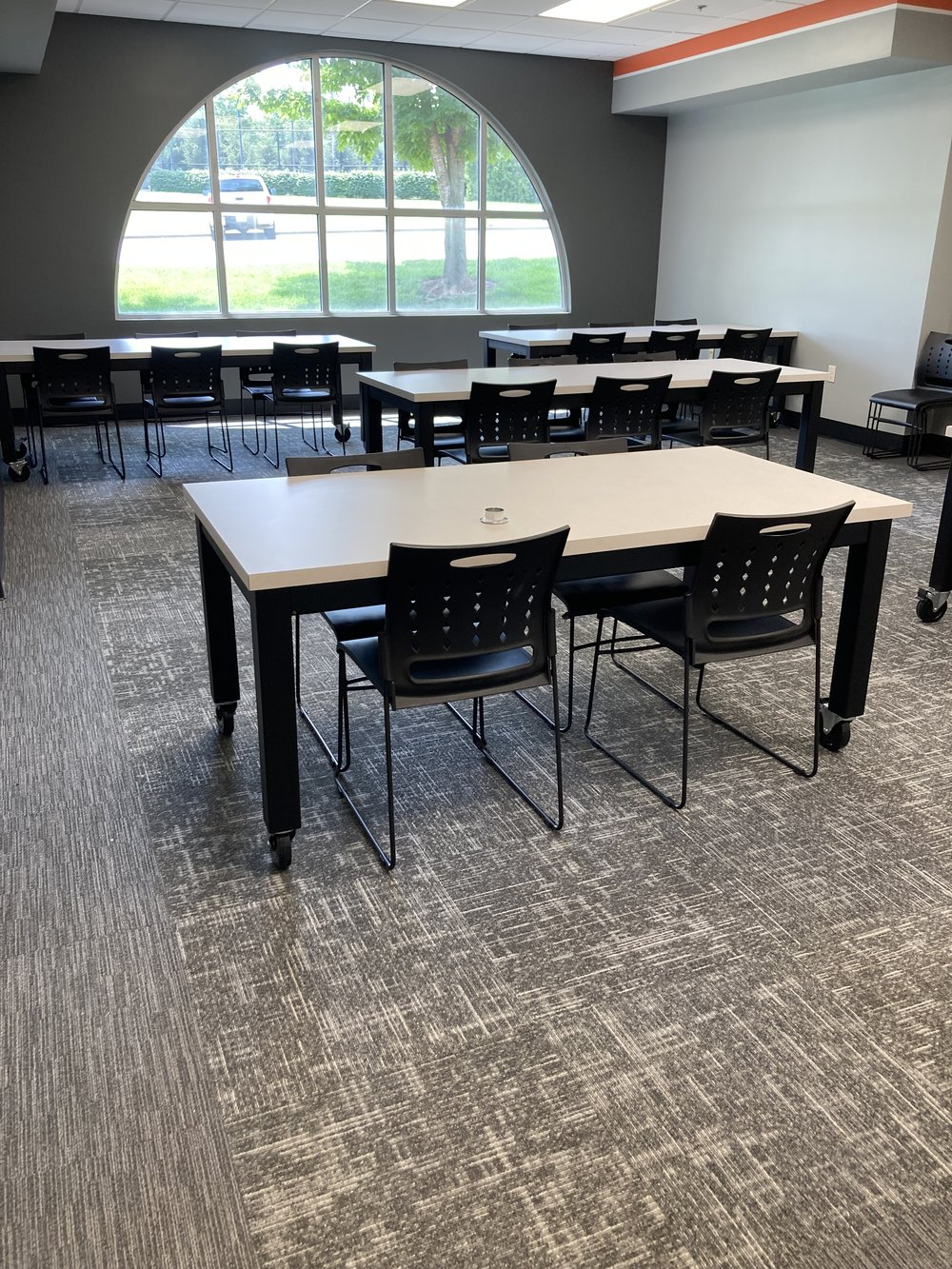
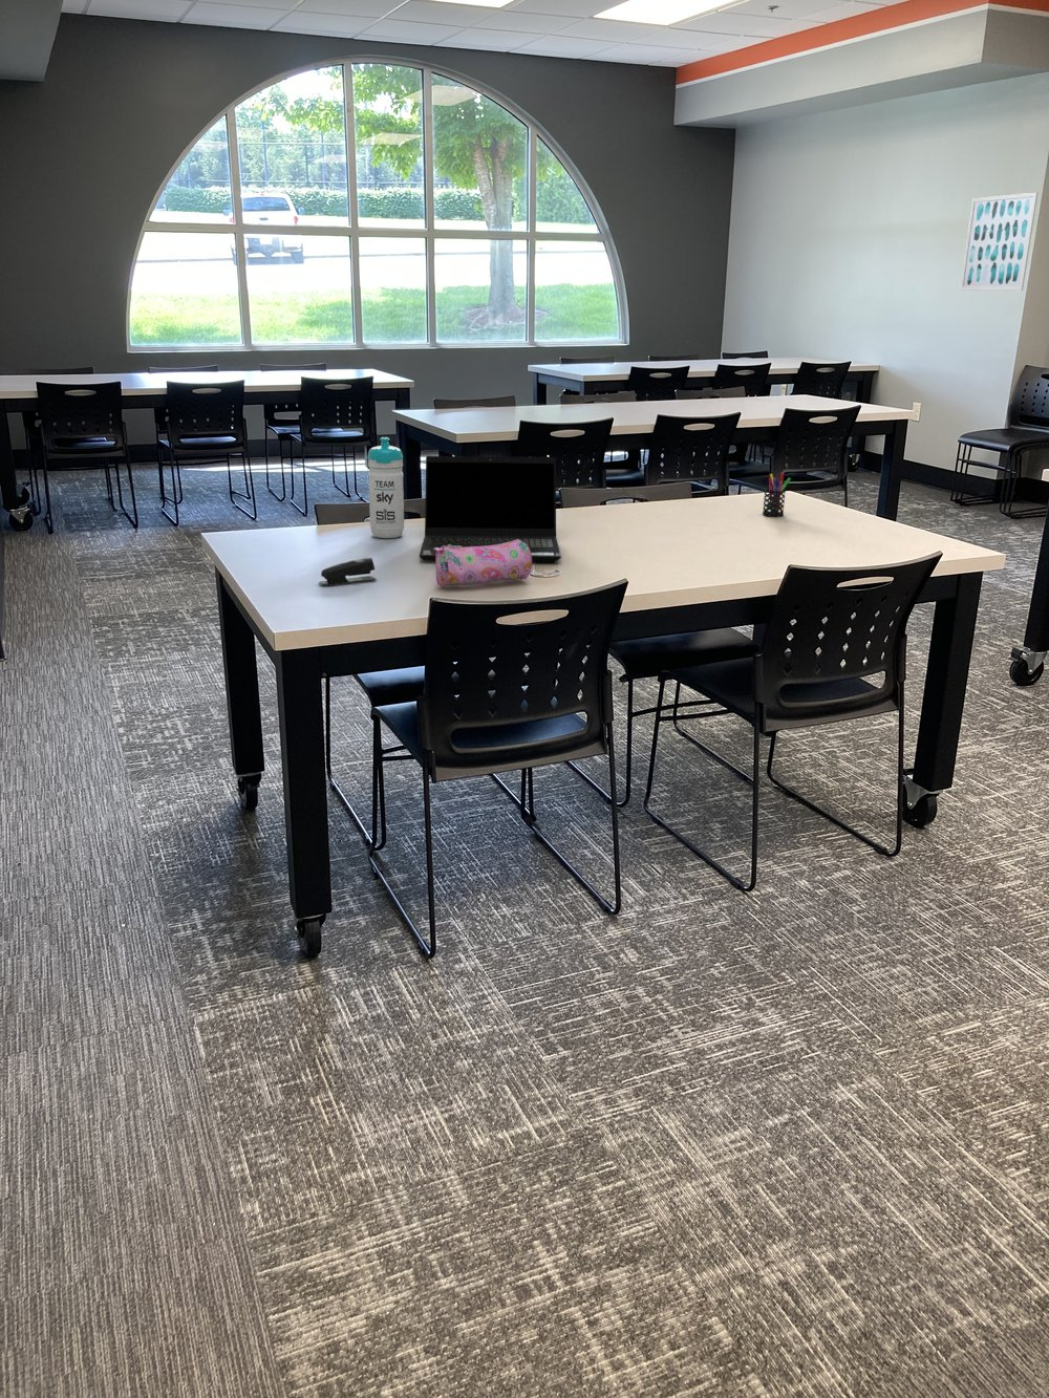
+ water bottle [367,436,404,539]
+ pencil case [434,539,533,587]
+ laptop computer [419,455,562,562]
+ pen holder [761,472,792,517]
+ wall art [959,191,1038,292]
+ stapler [317,557,378,586]
